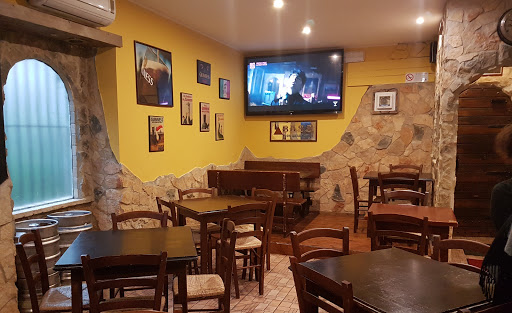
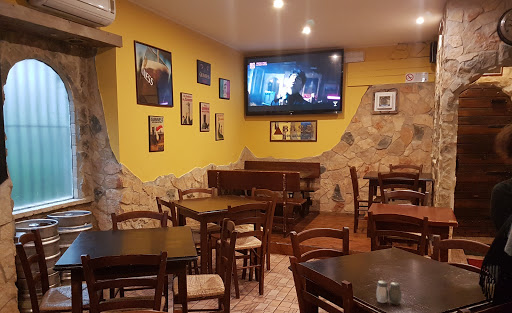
+ salt and pepper shaker [375,280,402,306]
